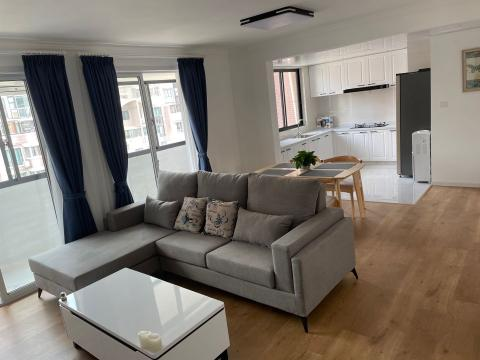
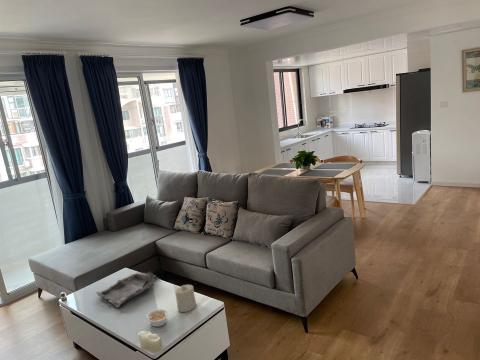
+ candle [175,284,197,313]
+ tray [95,271,161,308]
+ legume [145,308,169,328]
